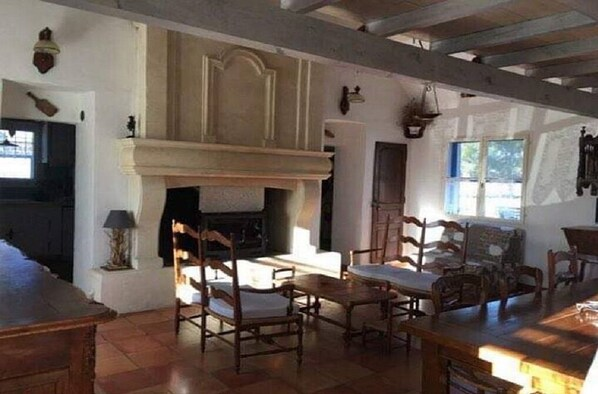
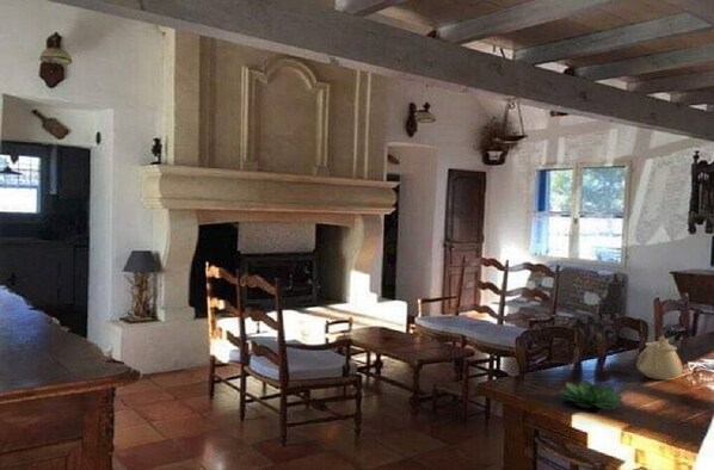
+ succulent plant [559,379,624,410]
+ teapot [635,334,684,382]
